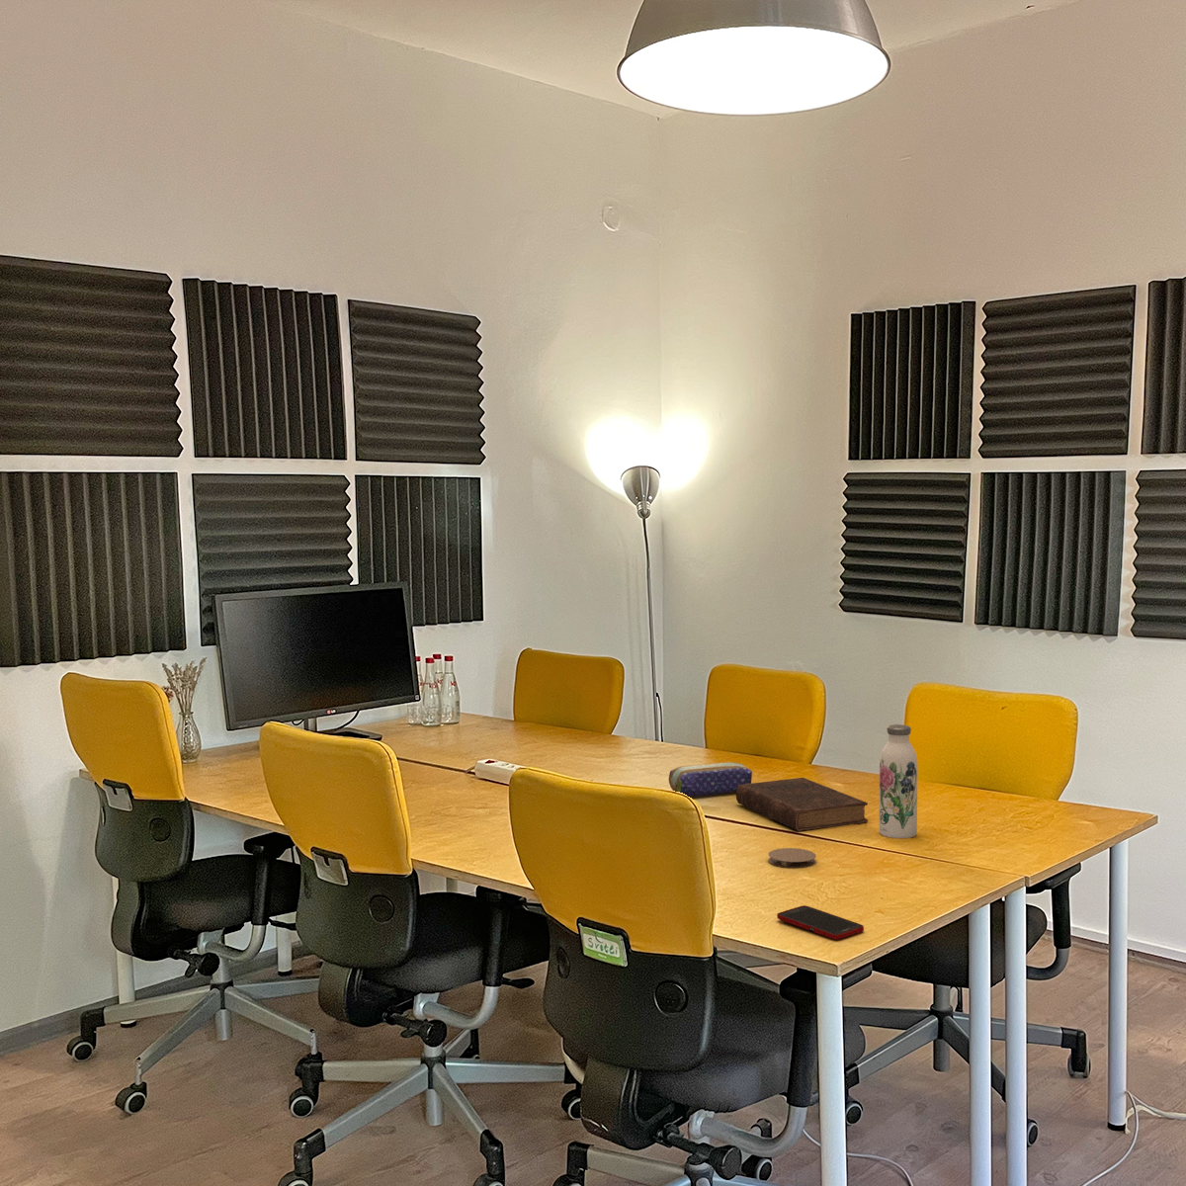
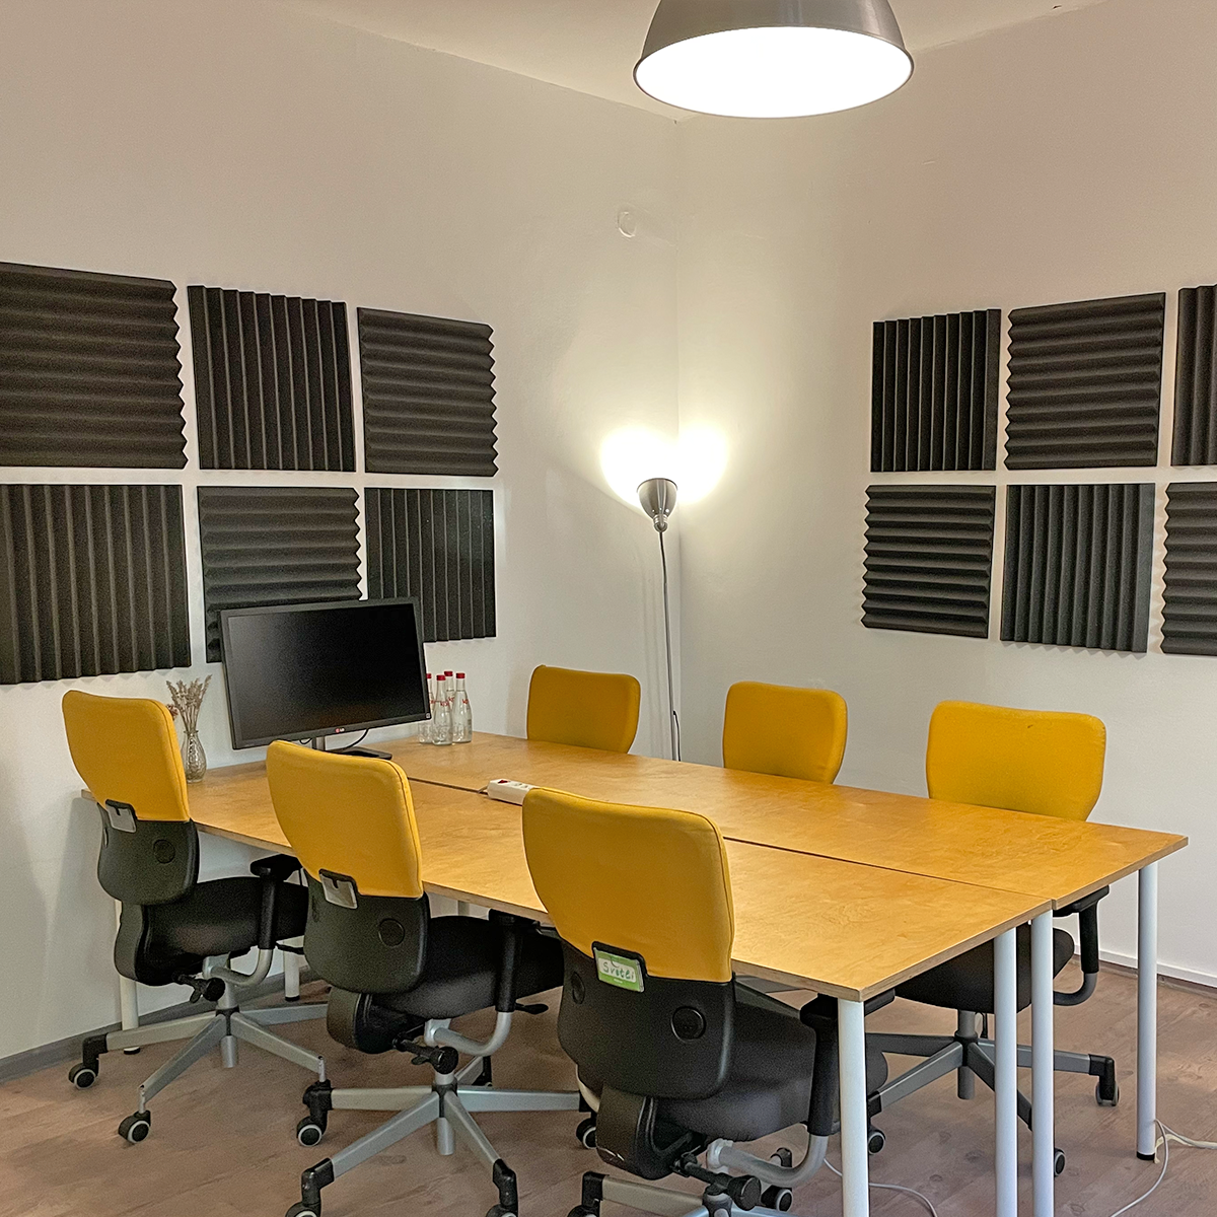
- water bottle [879,723,918,840]
- book [735,777,869,832]
- coaster [768,847,818,870]
- cell phone [775,905,865,941]
- pencil case [668,761,753,796]
